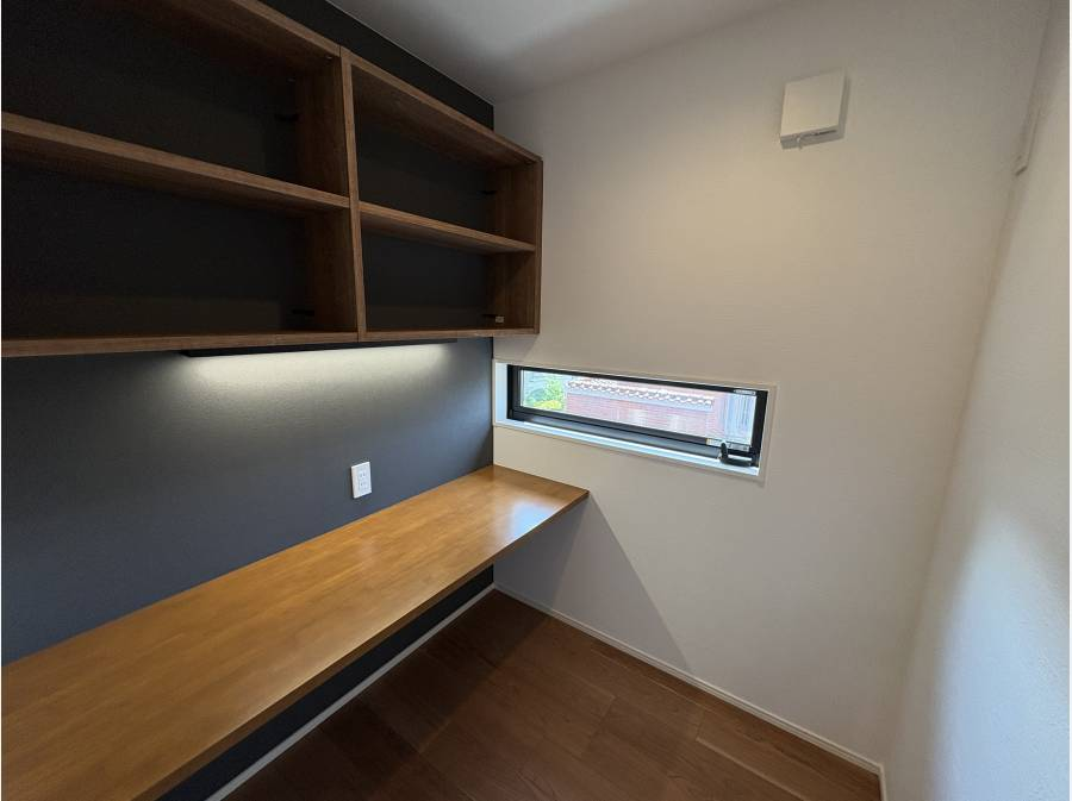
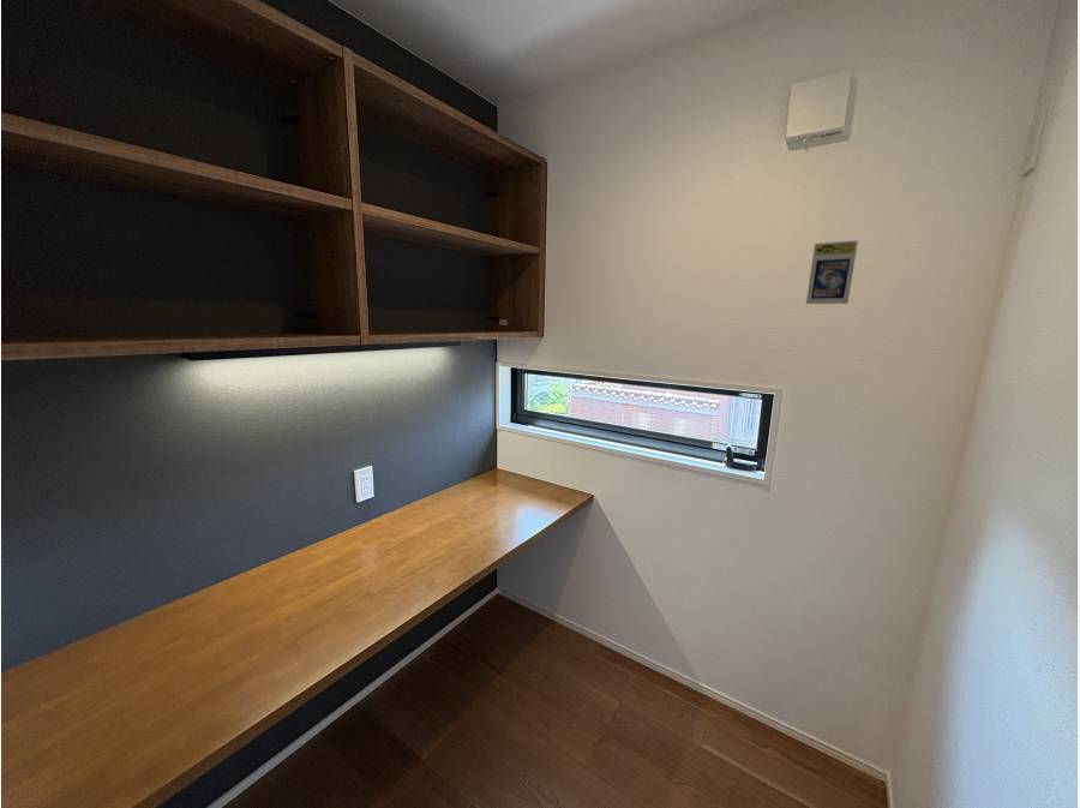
+ trading card display case [805,239,859,305]
